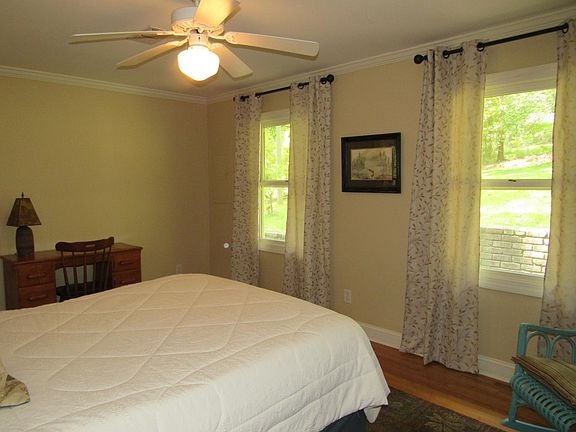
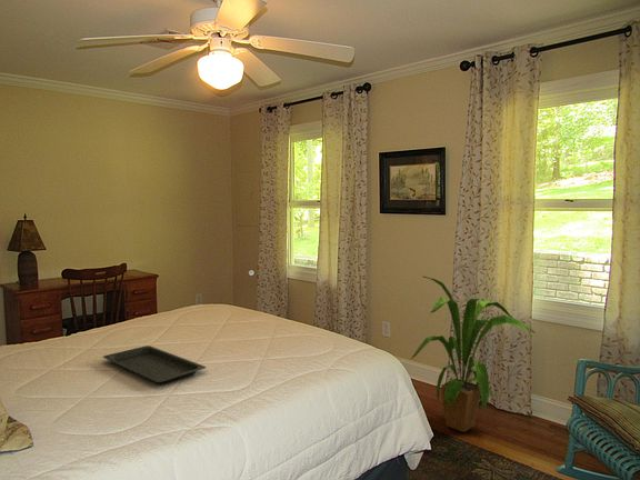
+ house plant [410,276,537,433]
+ serving tray [102,344,207,384]
